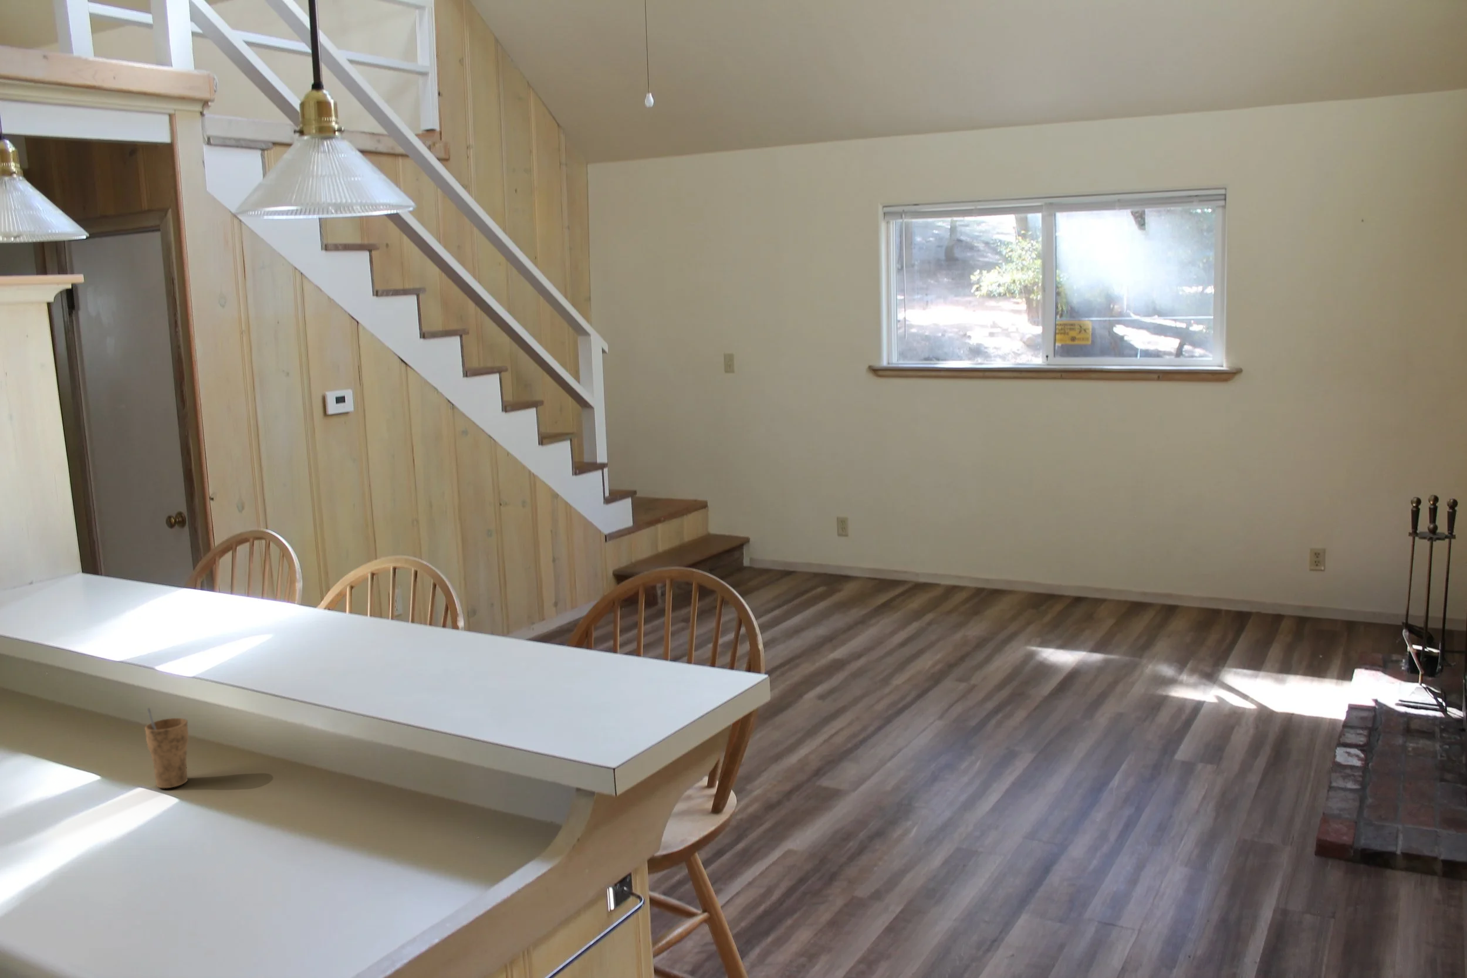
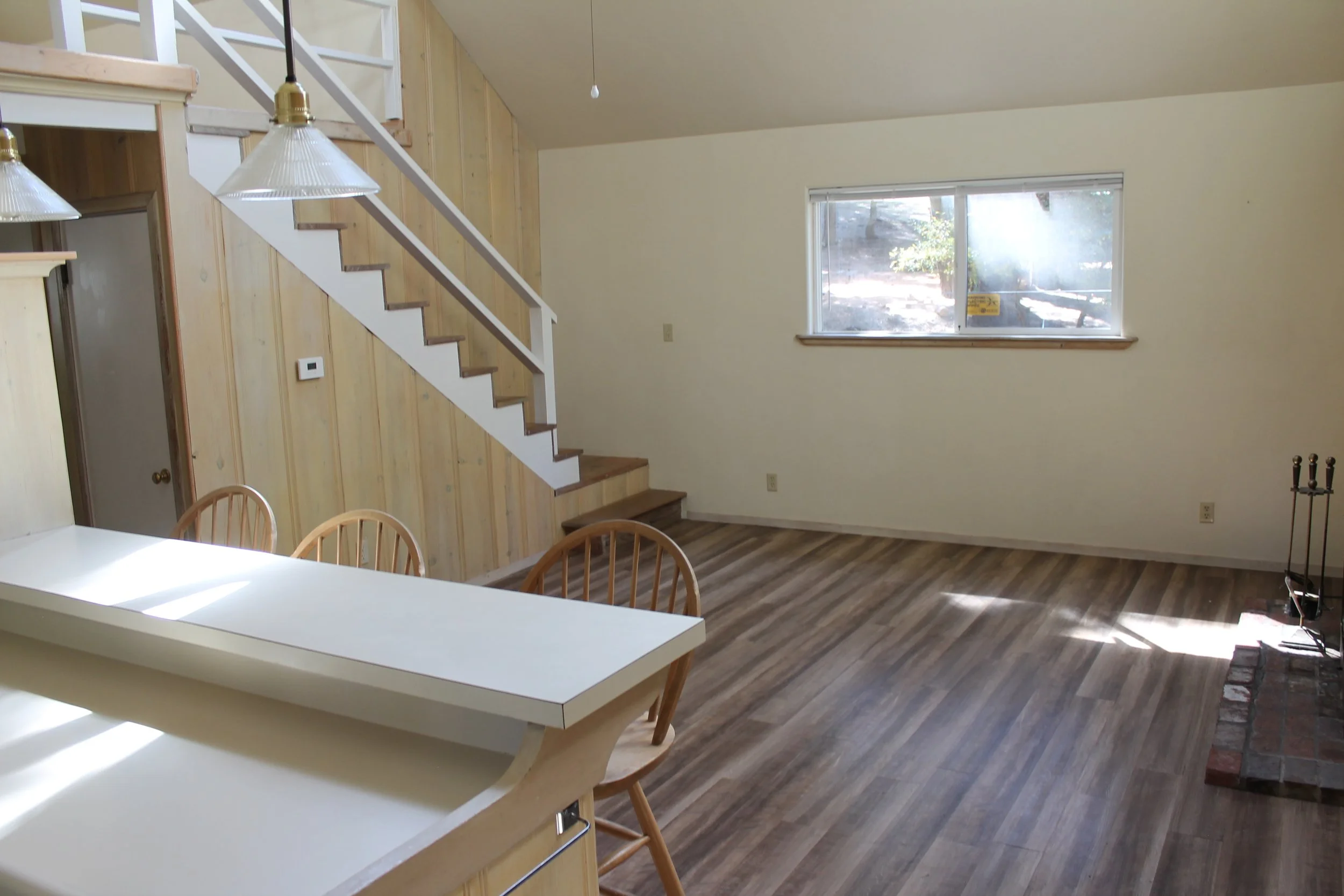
- cup [144,707,189,788]
